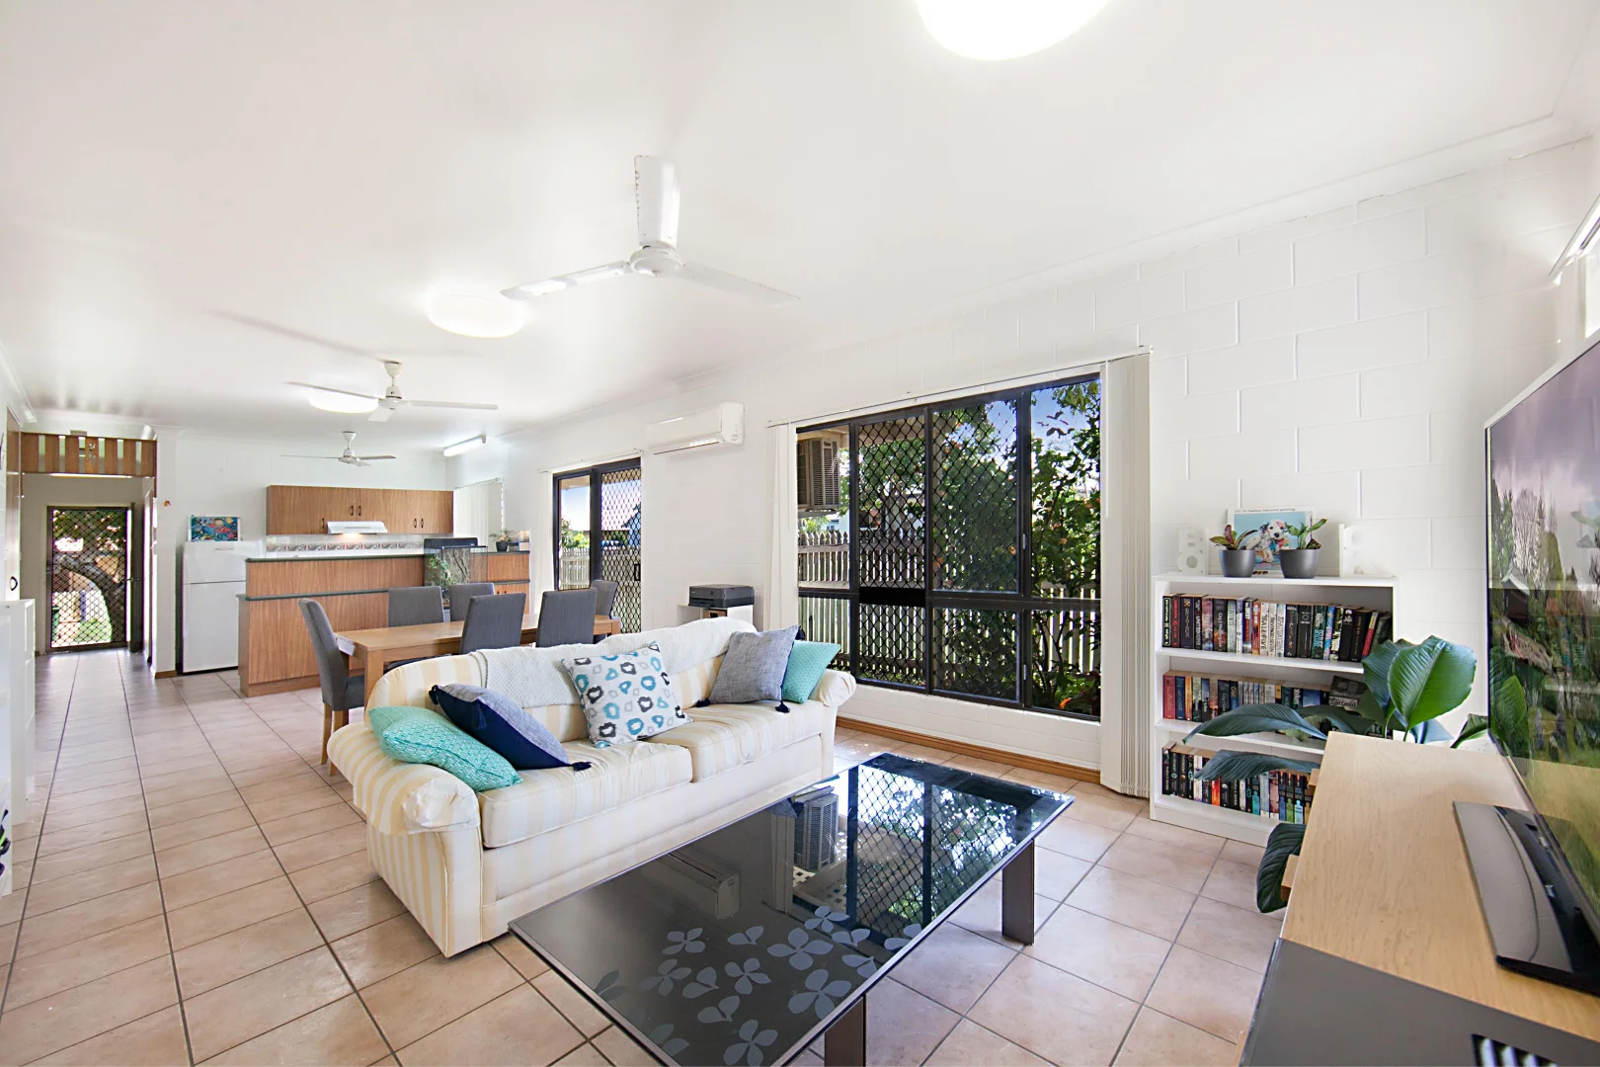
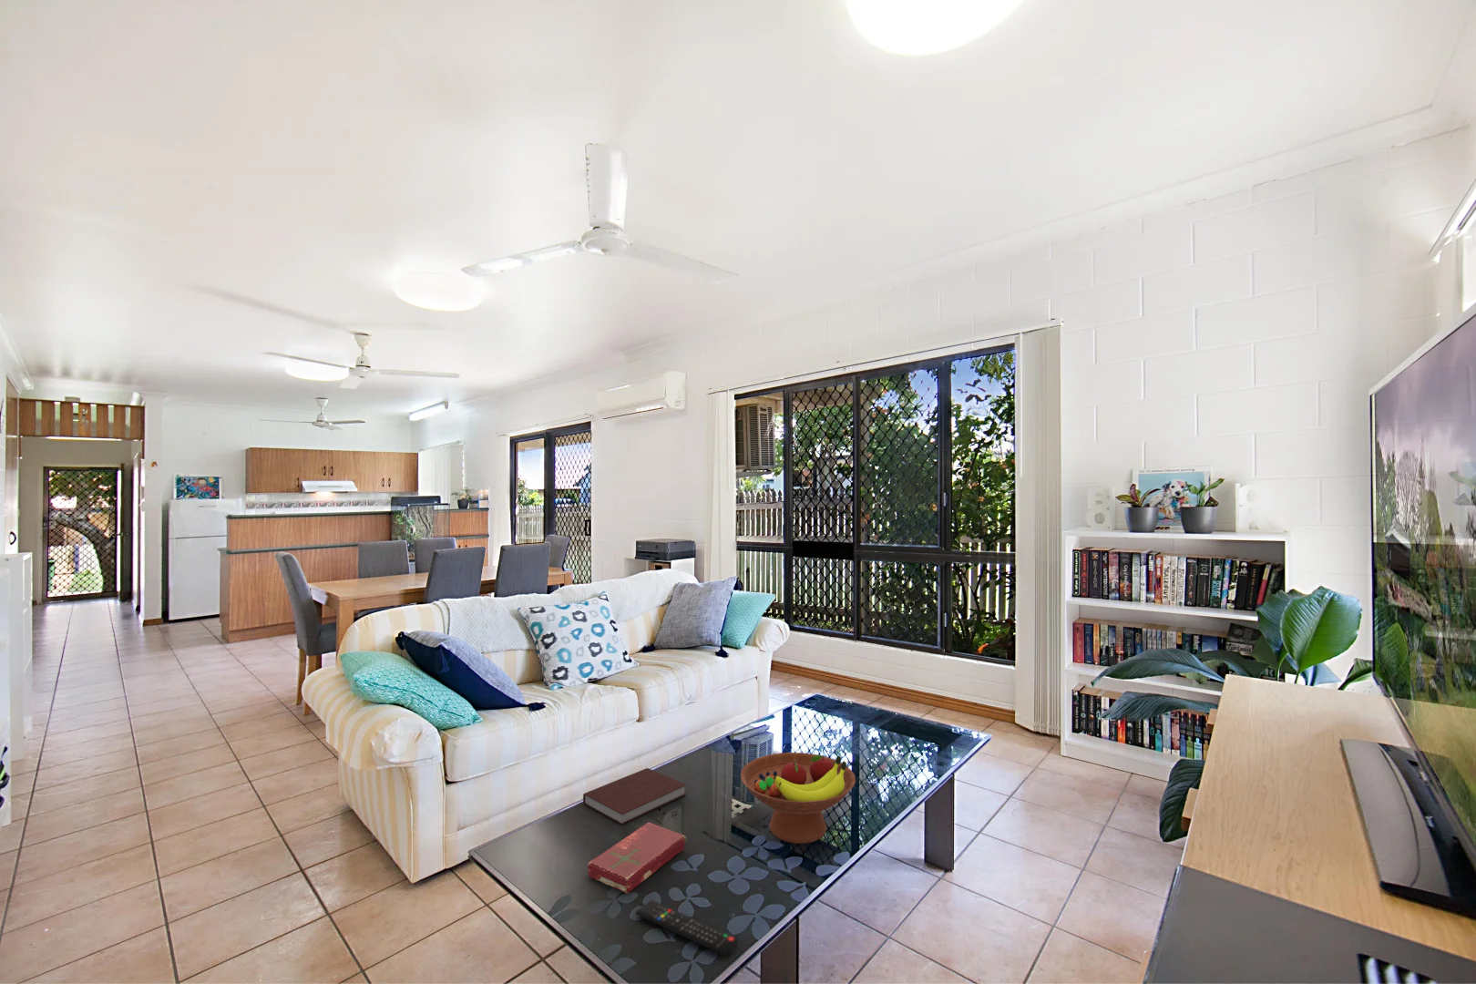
+ remote control [635,899,739,957]
+ fruit bowl [740,751,857,845]
+ notebook [582,768,687,826]
+ book [586,821,687,895]
